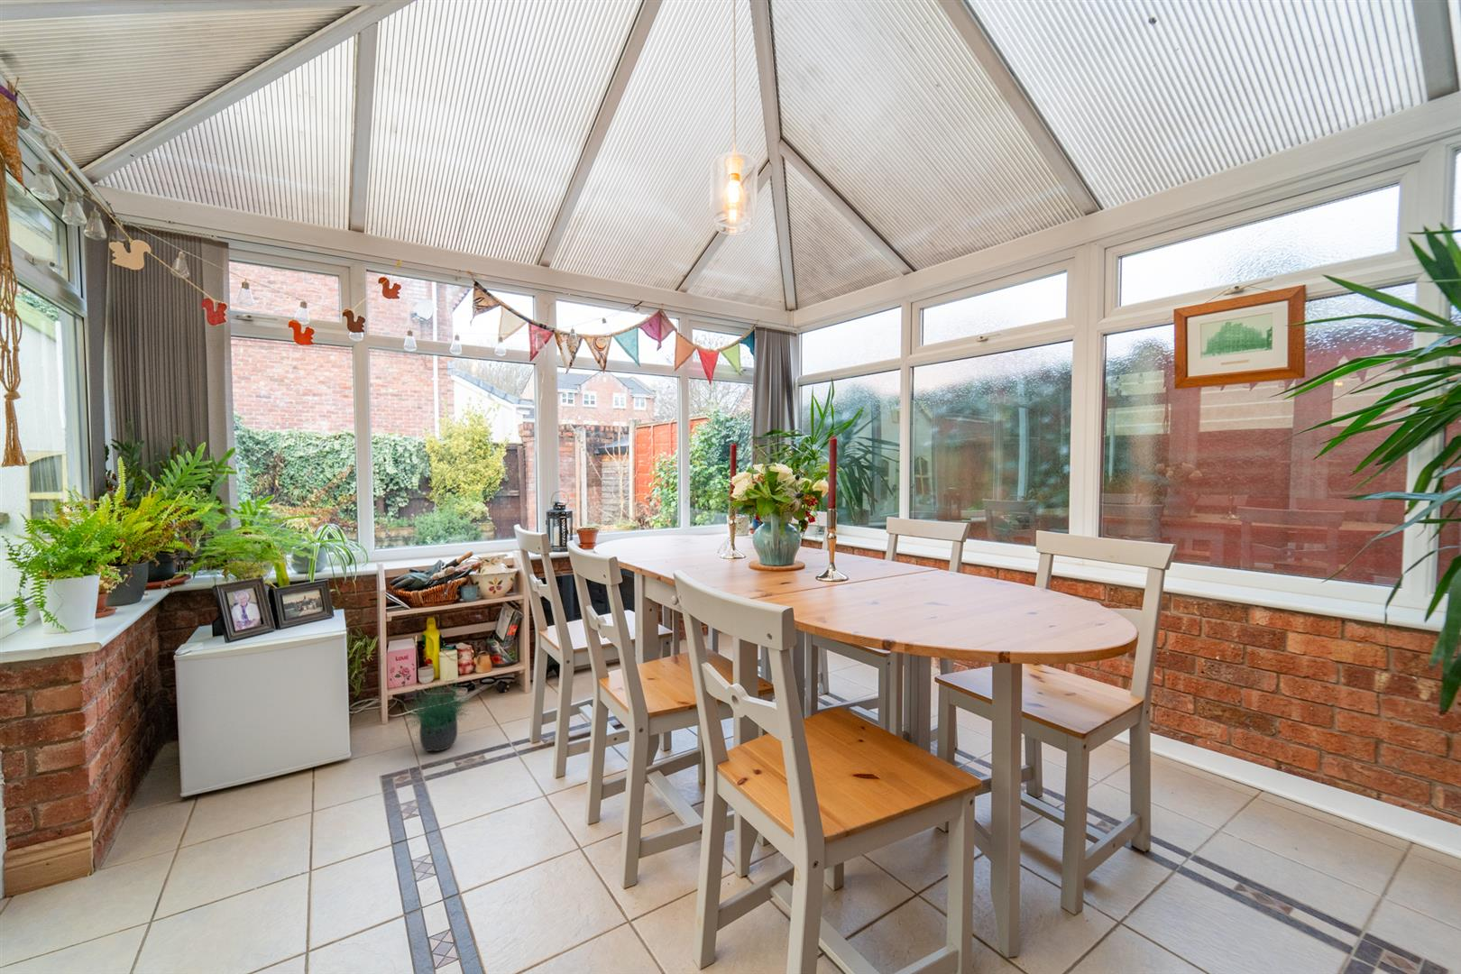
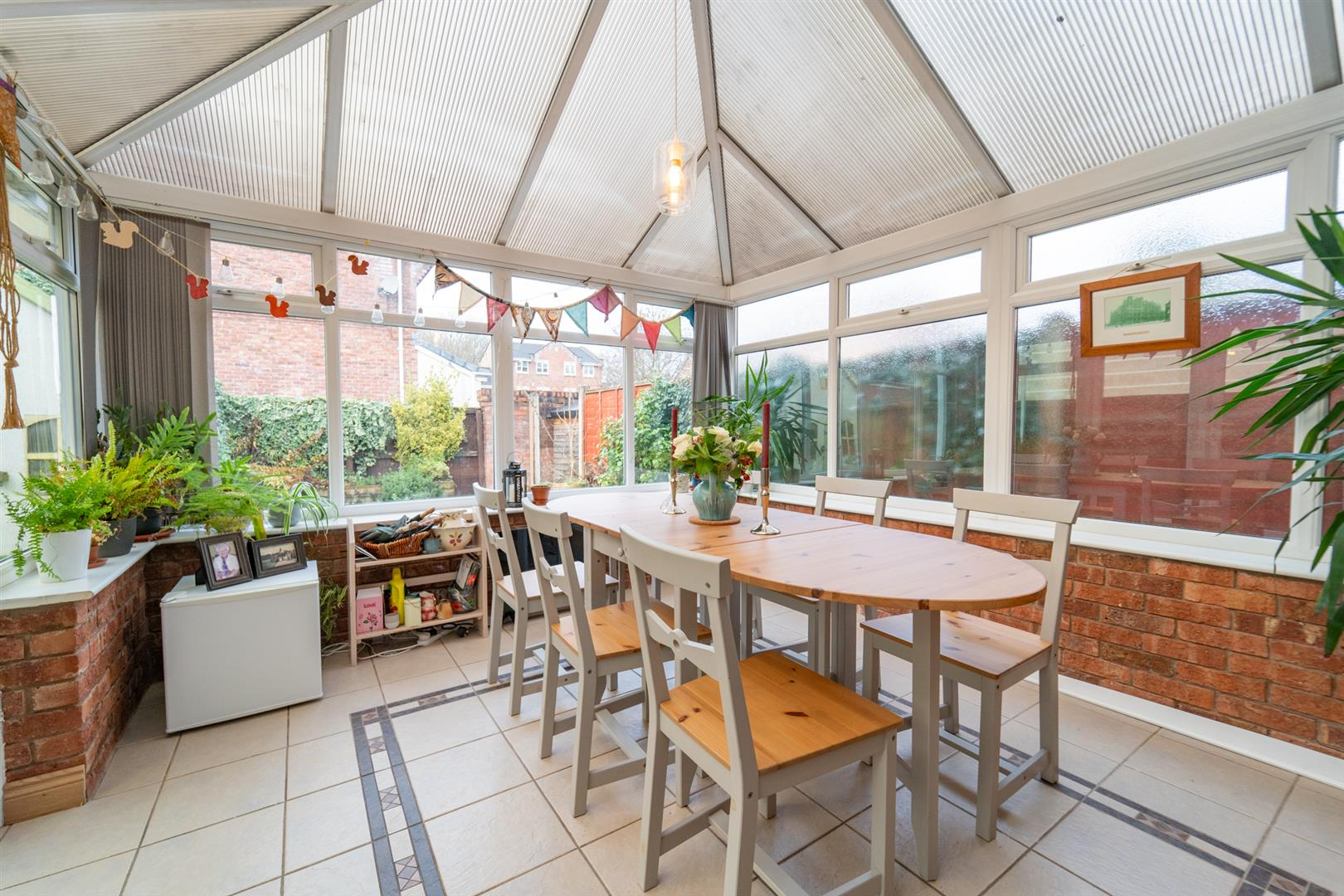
- potted plant [399,671,483,752]
